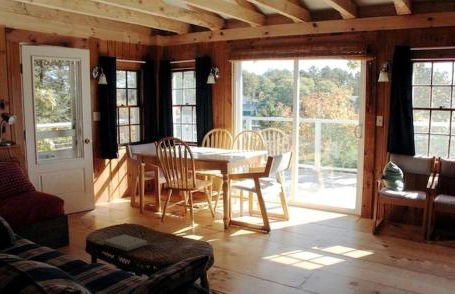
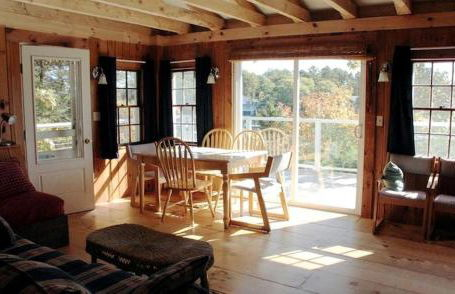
- book [102,234,148,252]
